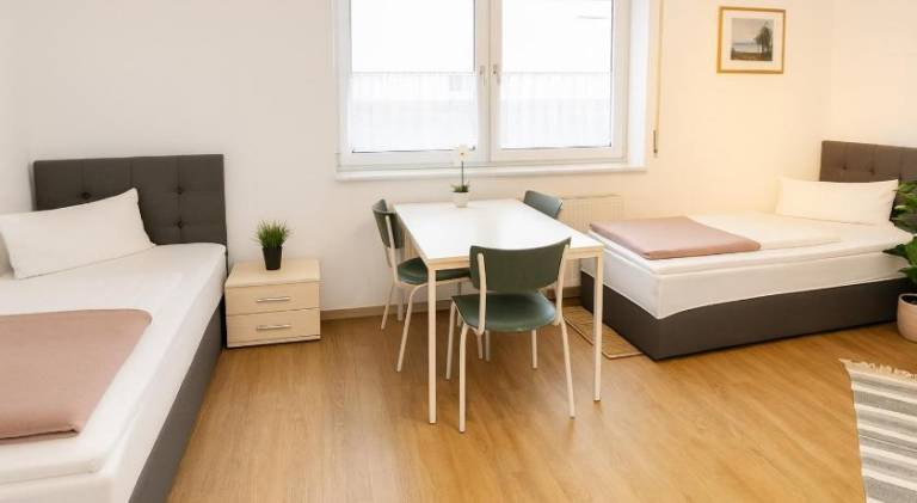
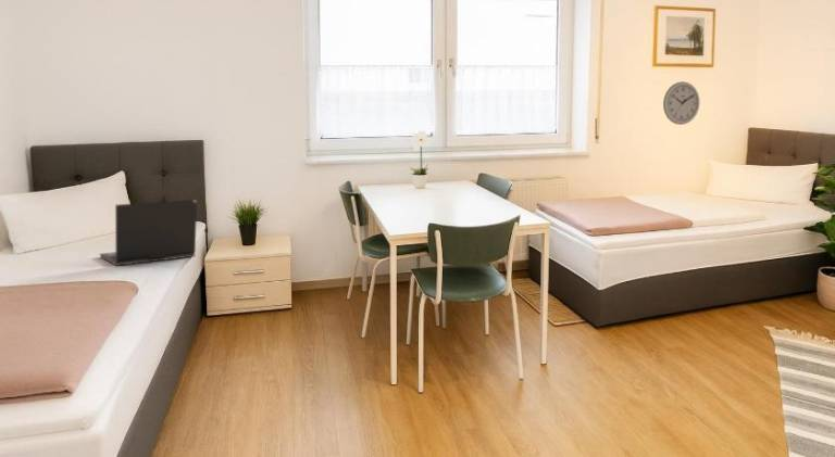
+ wall clock [662,80,701,126]
+ laptop [99,199,198,267]
